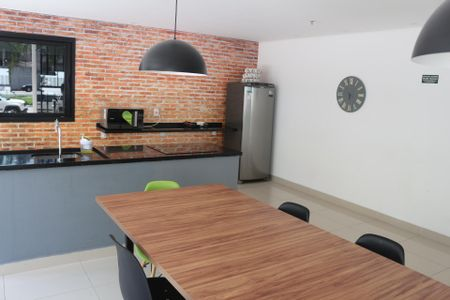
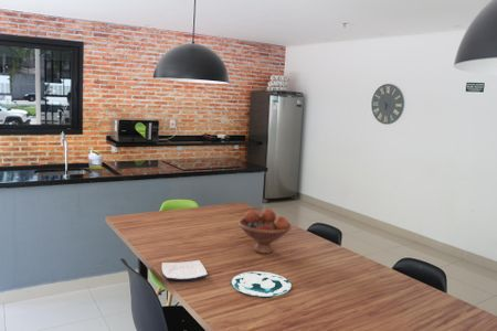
+ plate [161,259,209,281]
+ fruit bowl [237,207,293,255]
+ plate [230,270,293,298]
